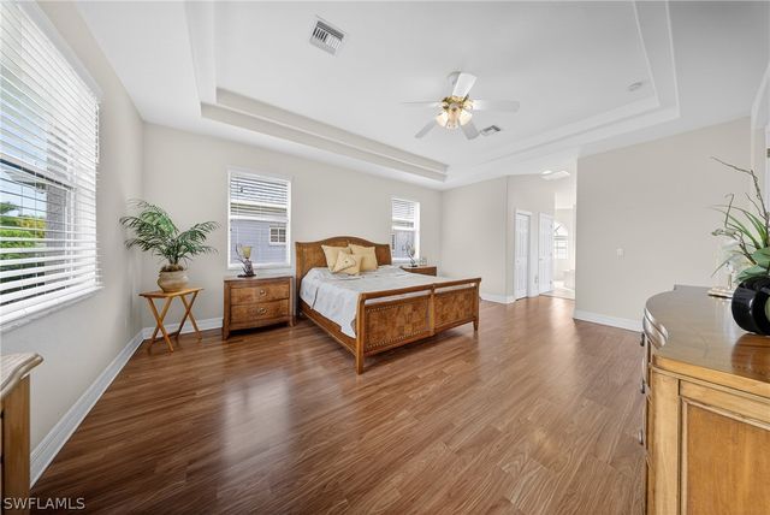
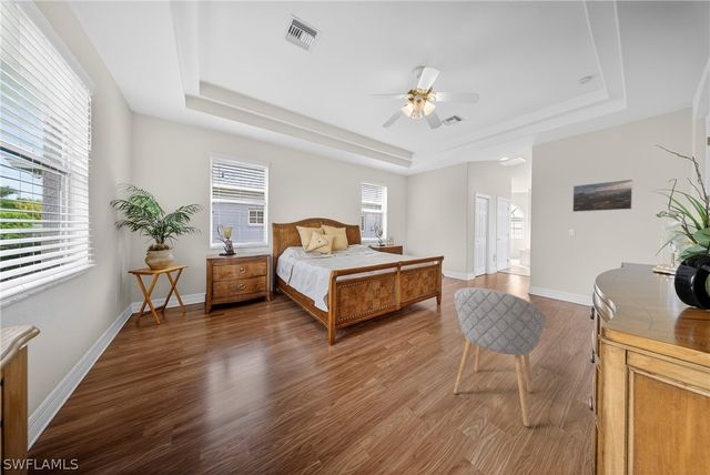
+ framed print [571,179,633,213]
+ chair [453,286,547,428]
